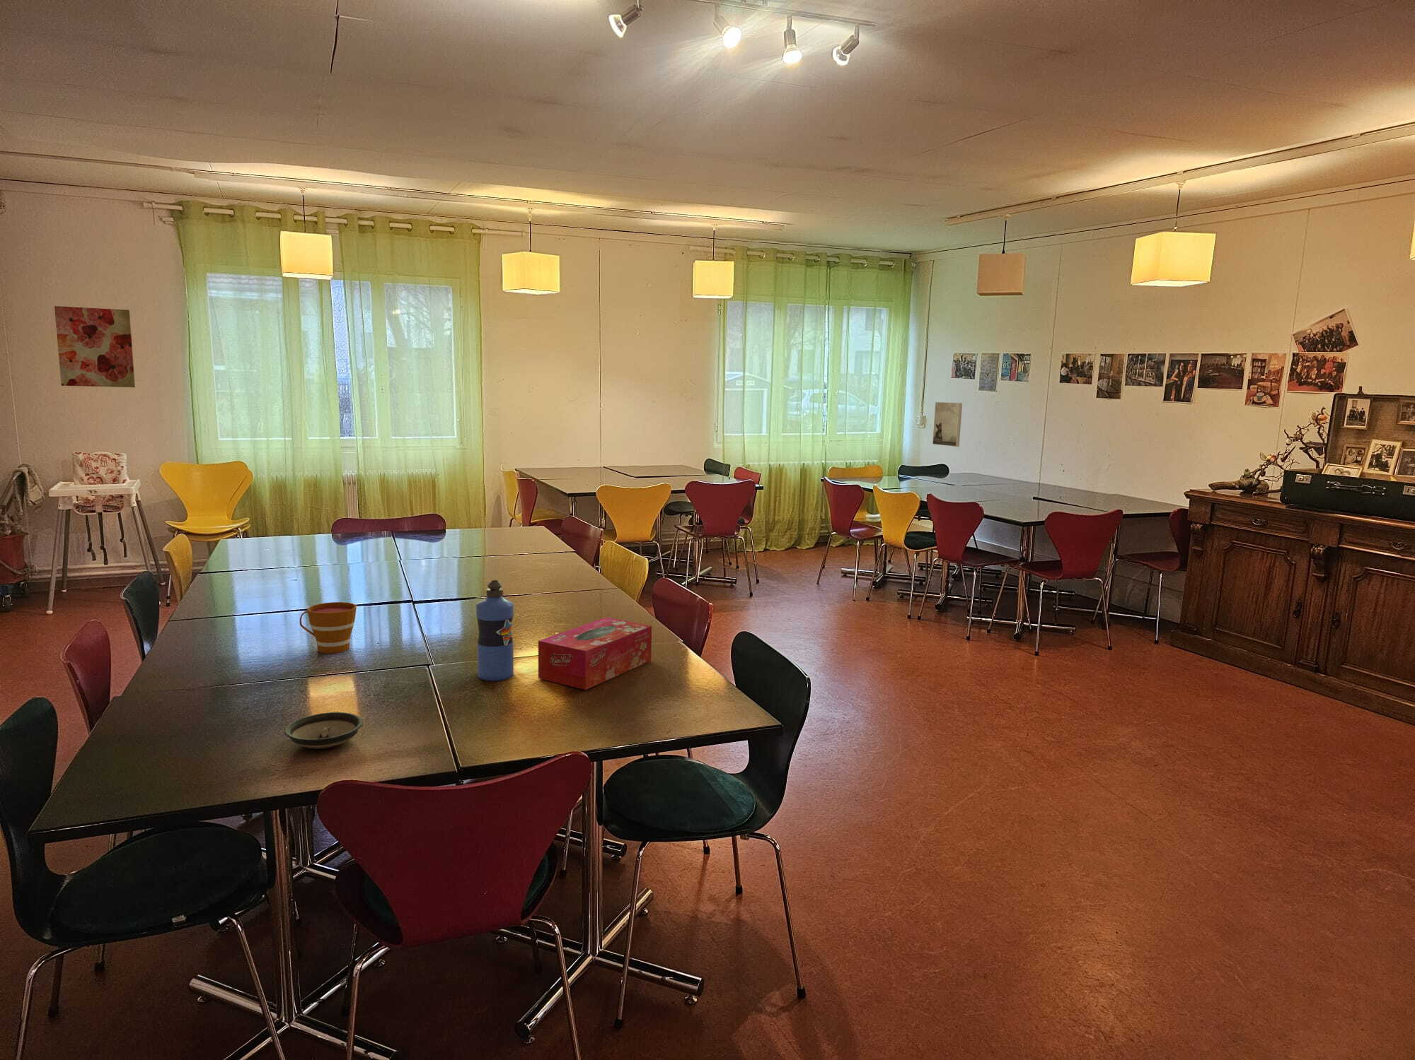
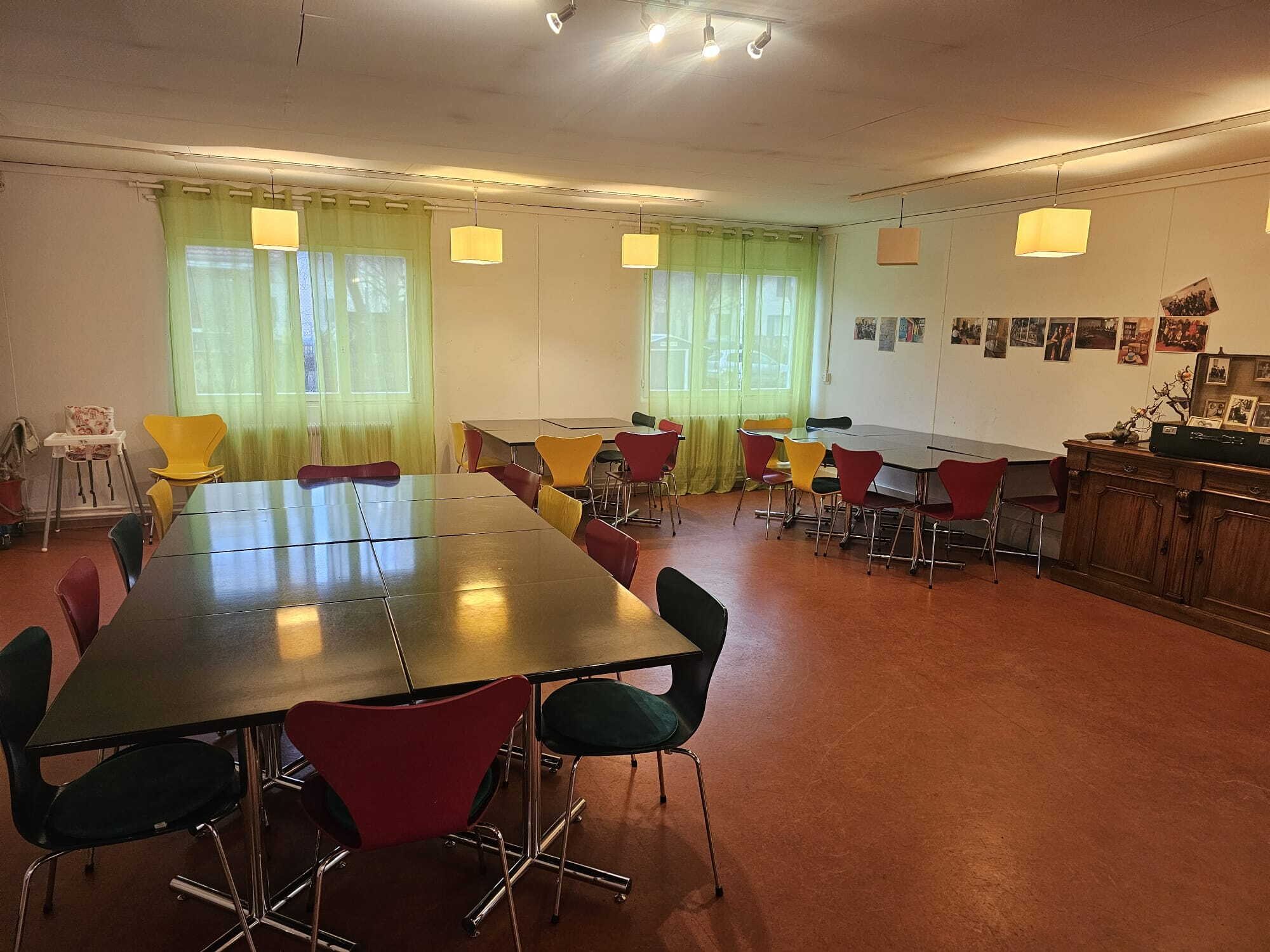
- tissue box [538,617,652,690]
- cup [300,601,358,655]
- water bottle [476,579,515,681]
- wall art [53,305,136,387]
- saucer [284,711,363,749]
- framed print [931,401,963,448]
